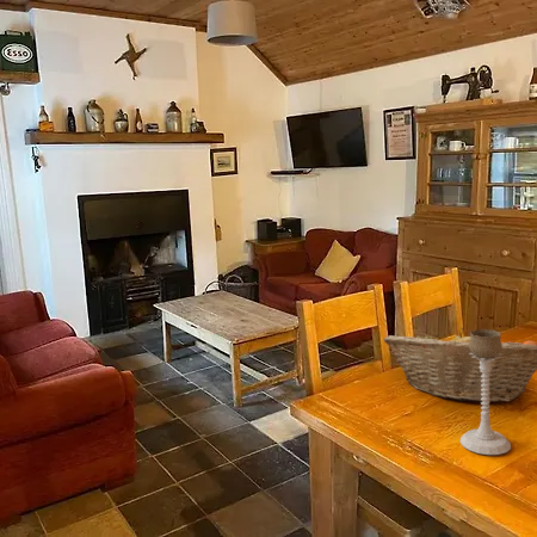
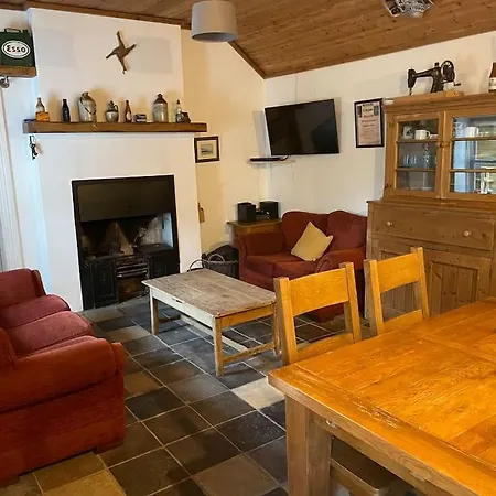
- fruit basket [382,327,537,403]
- candle holder [459,328,512,456]
